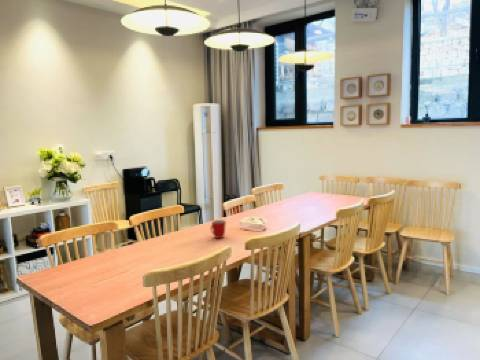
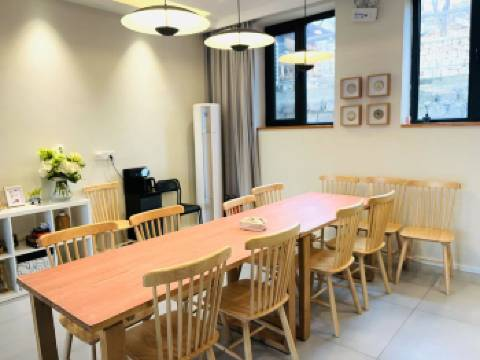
- mug [209,219,227,239]
